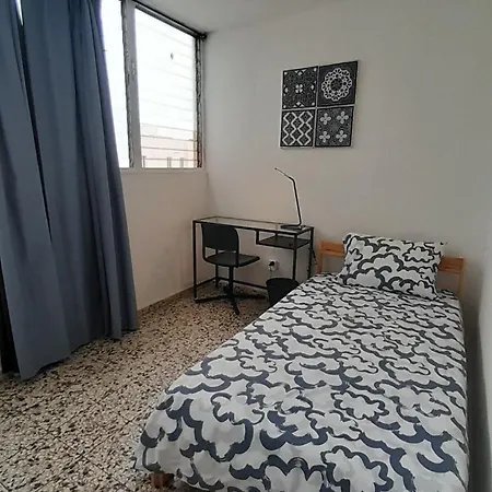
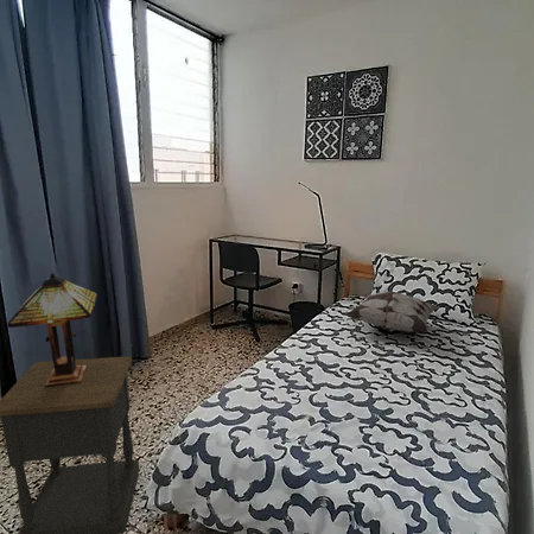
+ decorative pillow [344,291,439,335]
+ nightstand [0,356,140,534]
+ table lamp [6,272,98,387]
